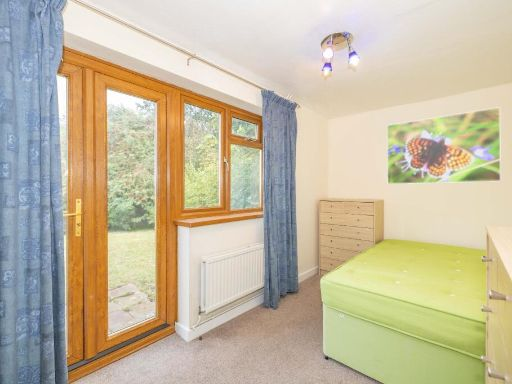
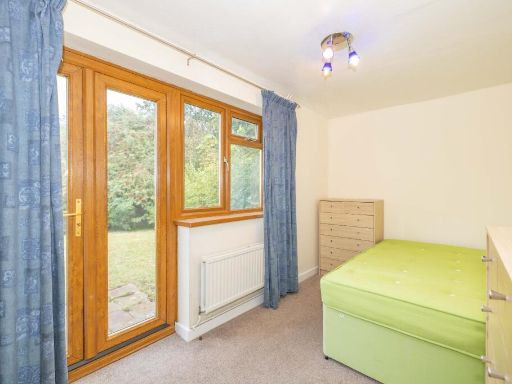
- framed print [386,106,502,185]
